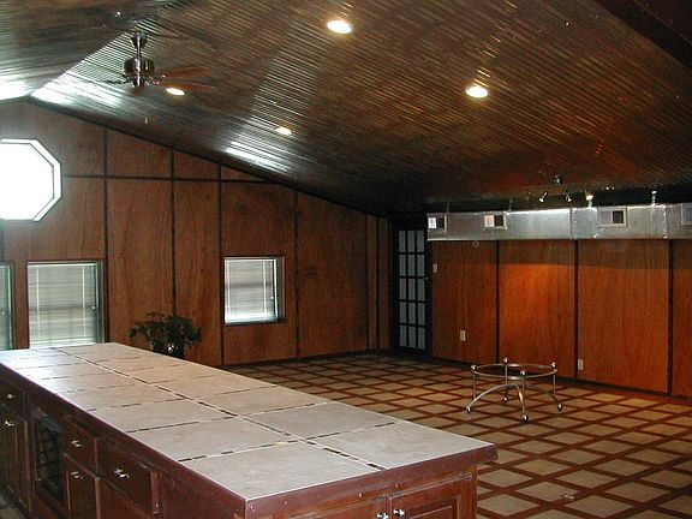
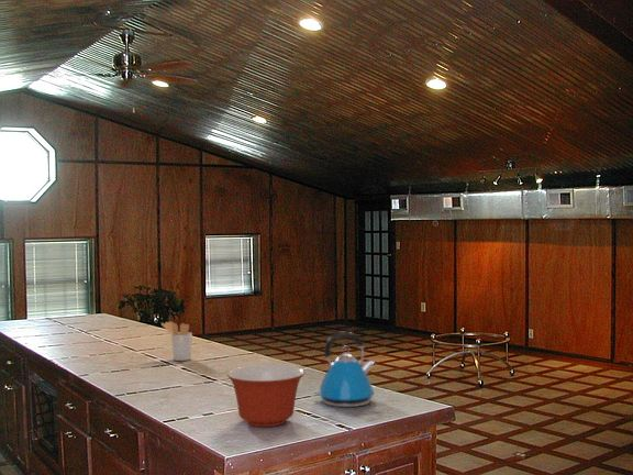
+ kettle [313,331,376,408]
+ utensil holder [160,320,193,362]
+ mixing bowl [225,364,306,428]
